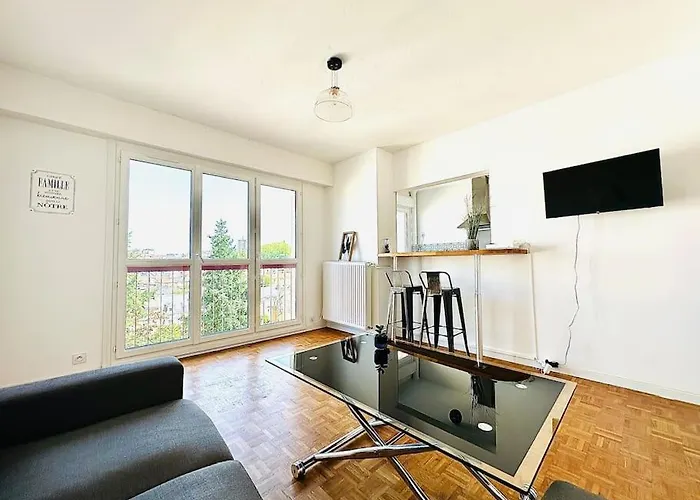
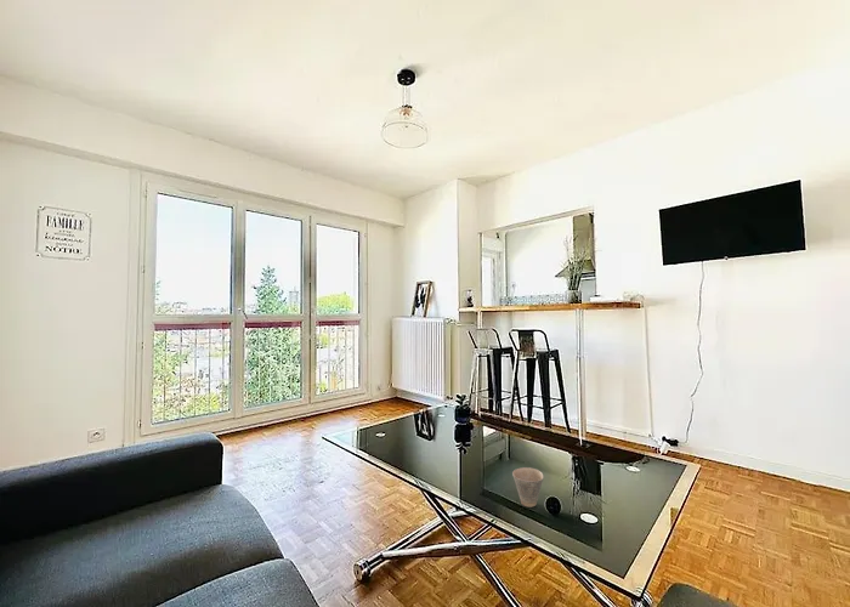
+ cup [511,466,544,509]
